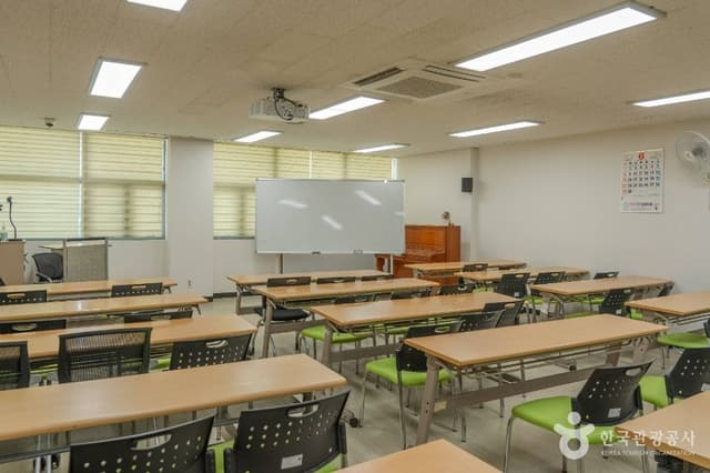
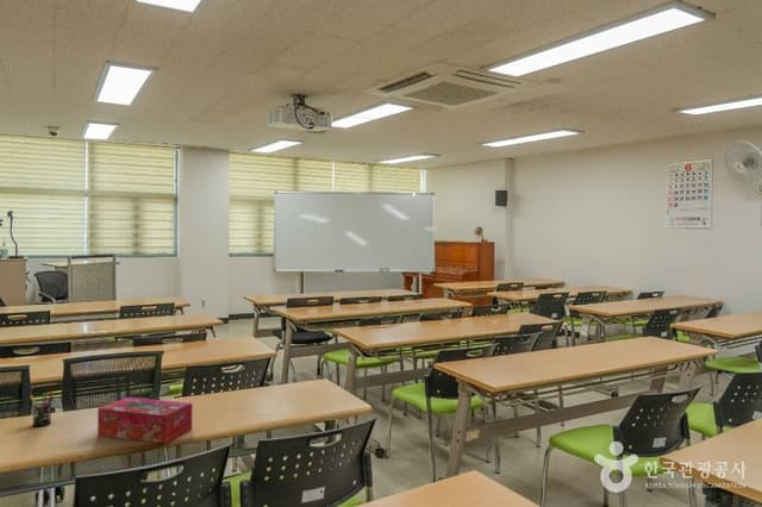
+ tissue box [96,396,193,445]
+ pen holder [29,390,55,427]
